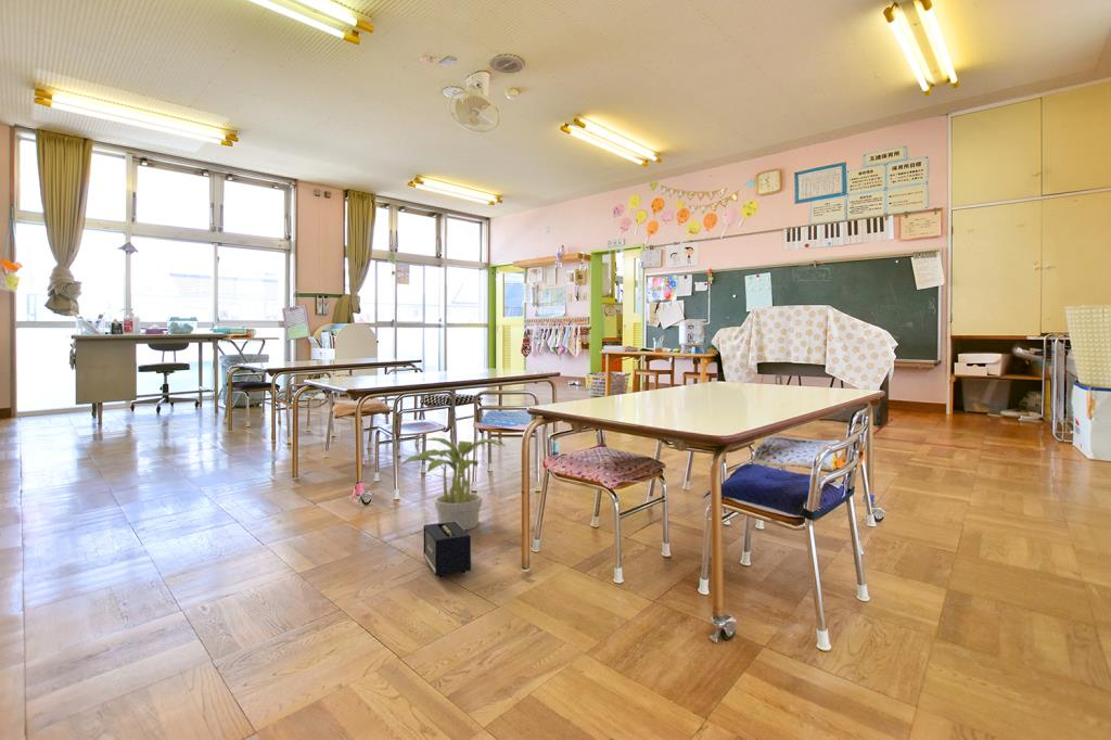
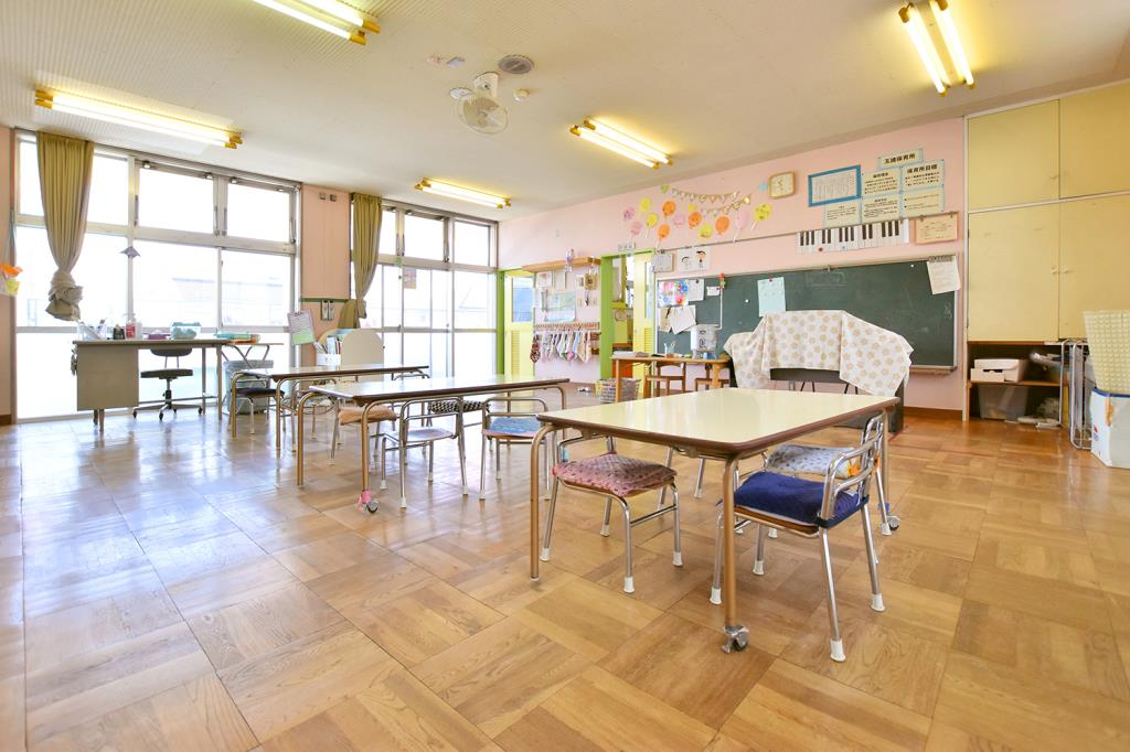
- potted plant [400,436,506,532]
- speaker [422,521,472,578]
